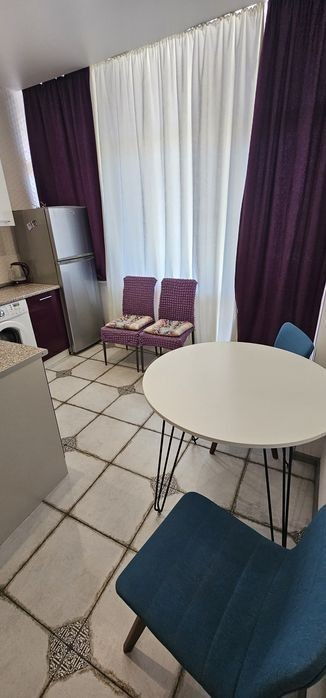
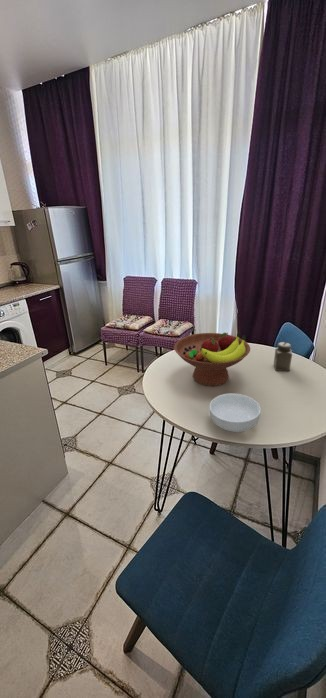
+ salt shaker [273,341,293,372]
+ fruit bowl [173,331,251,387]
+ cereal bowl [208,392,262,433]
